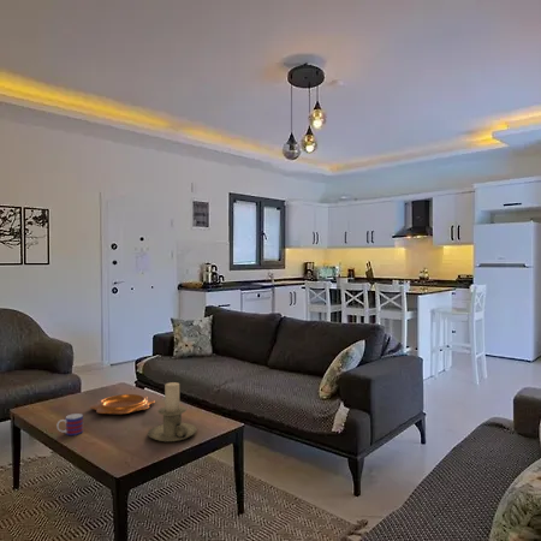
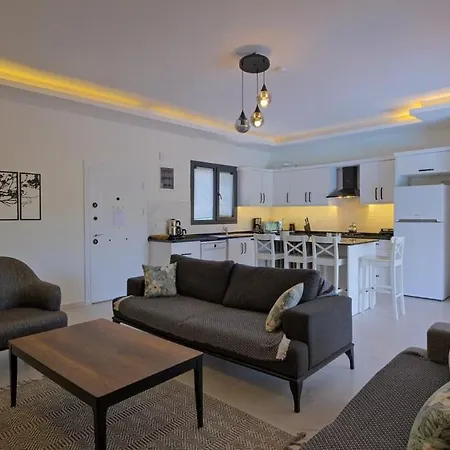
- mug [57,412,84,436]
- candle holder [147,381,198,442]
- decorative bowl [88,393,156,416]
